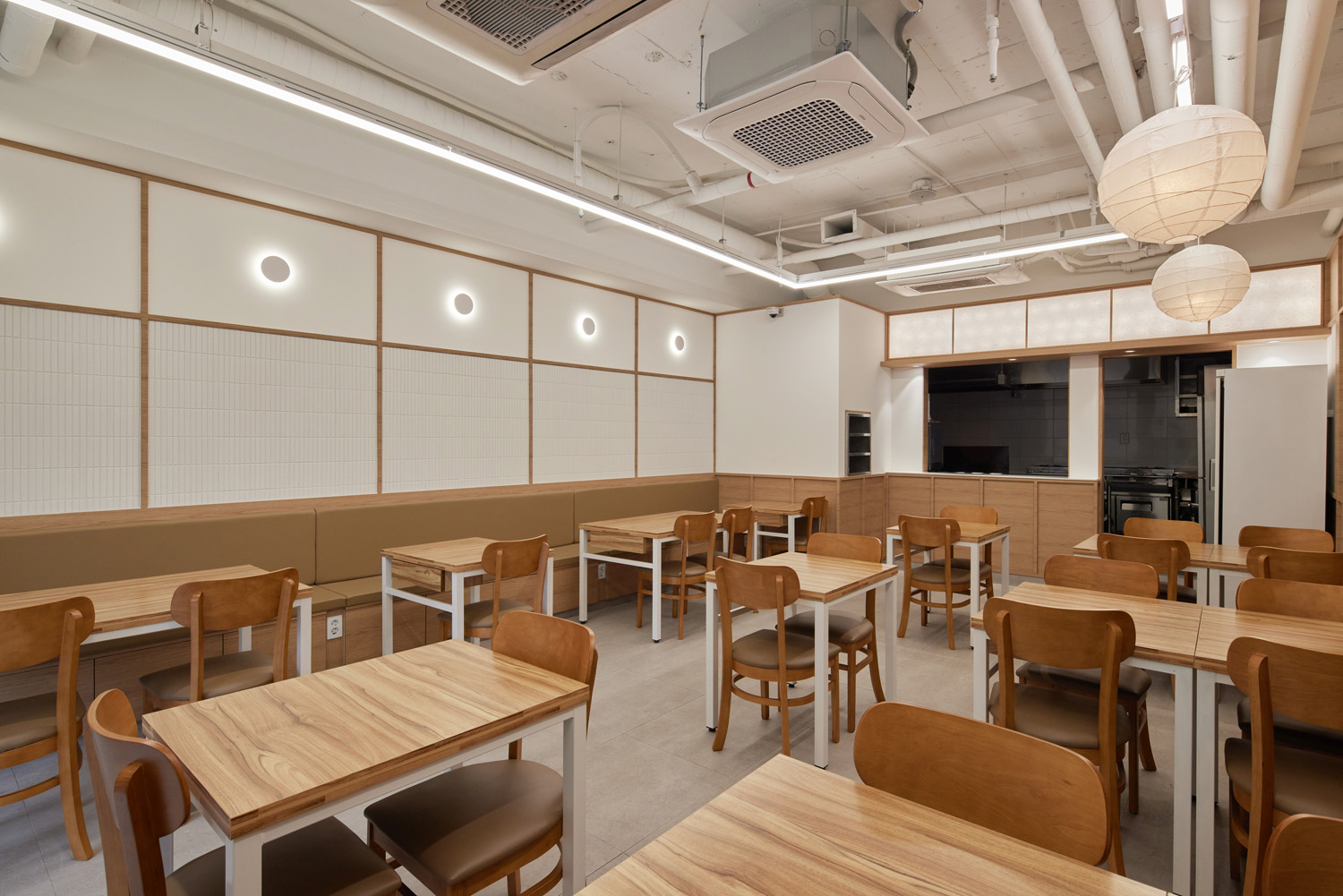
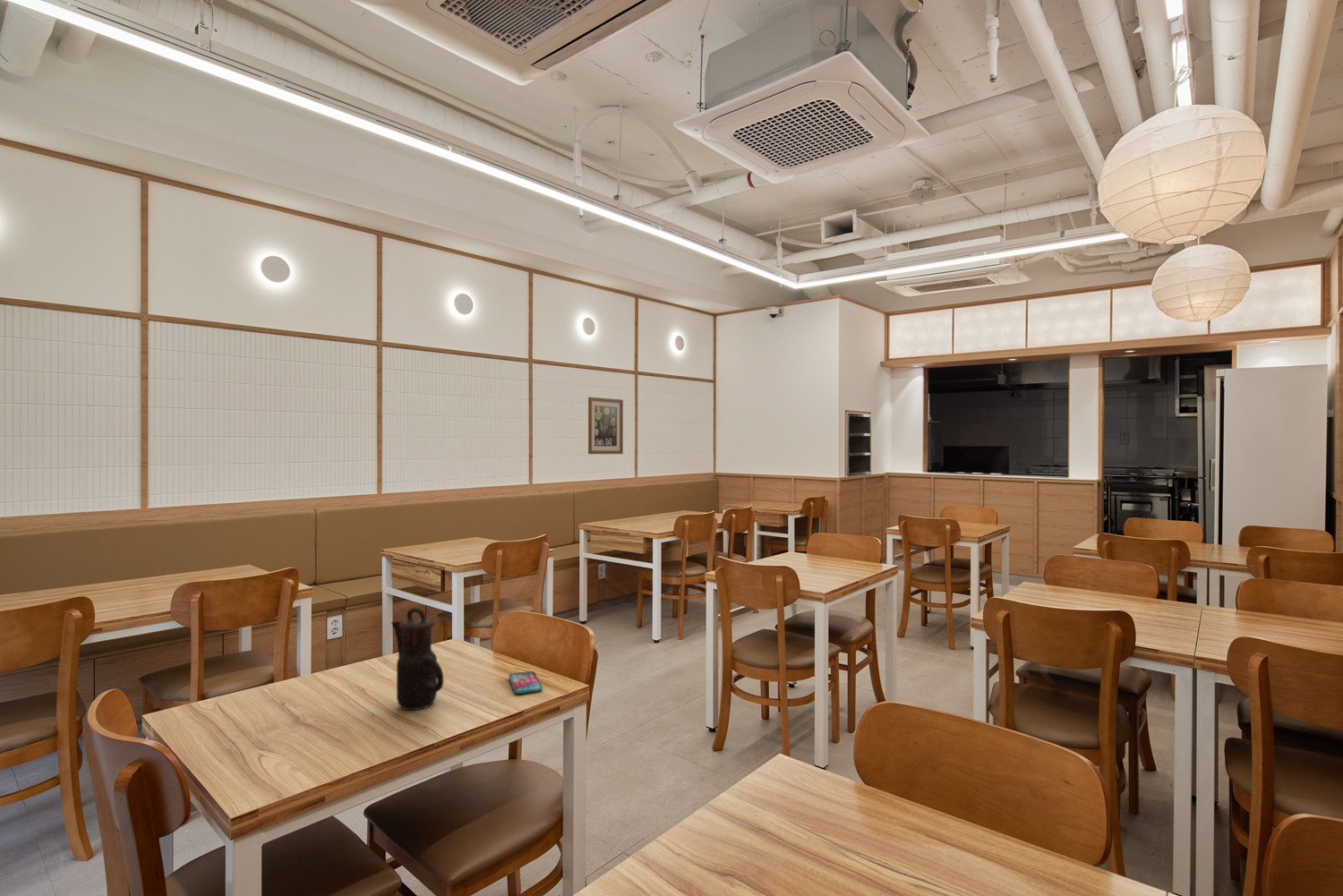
+ teapot [390,607,444,711]
+ wall art [587,397,624,455]
+ smartphone [508,670,543,695]
